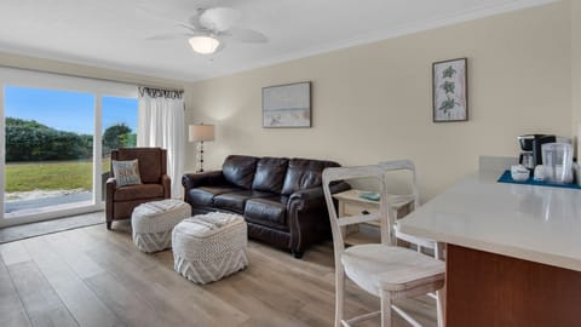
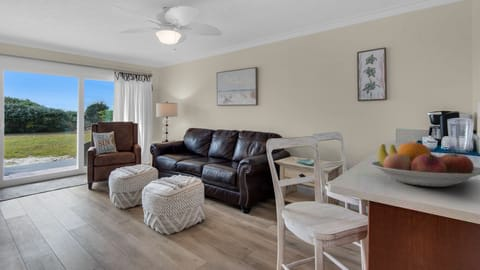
+ fruit bowl [370,141,480,188]
